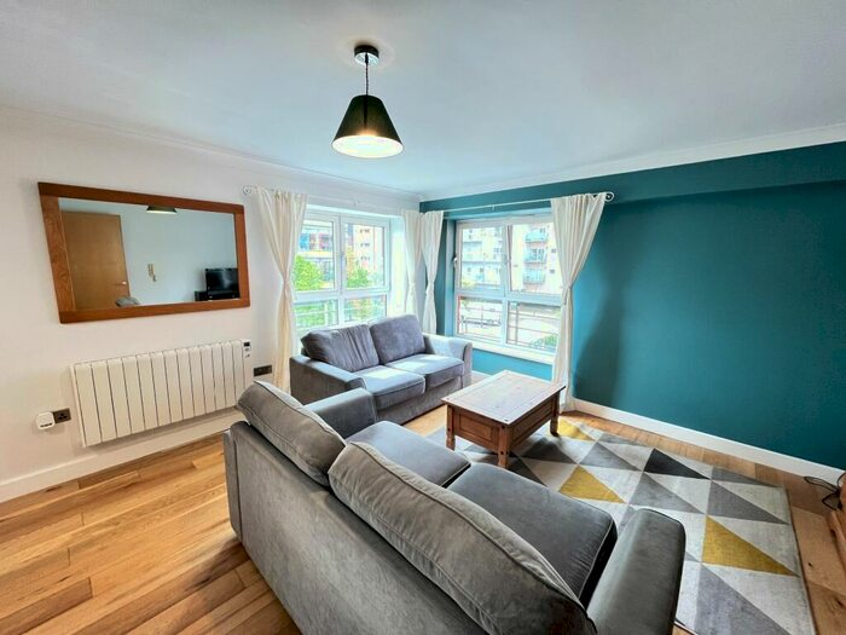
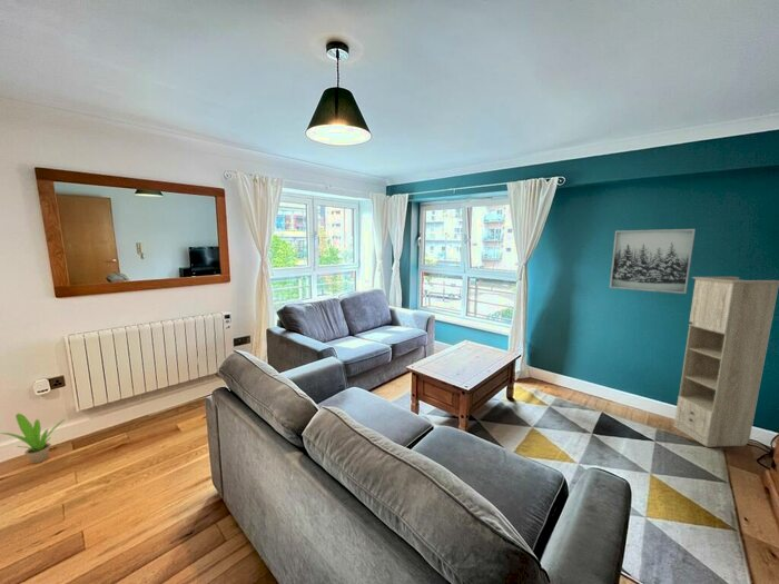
+ potted plant [0,413,66,465]
+ storage cabinet [672,276,779,448]
+ wall art [609,228,697,295]
